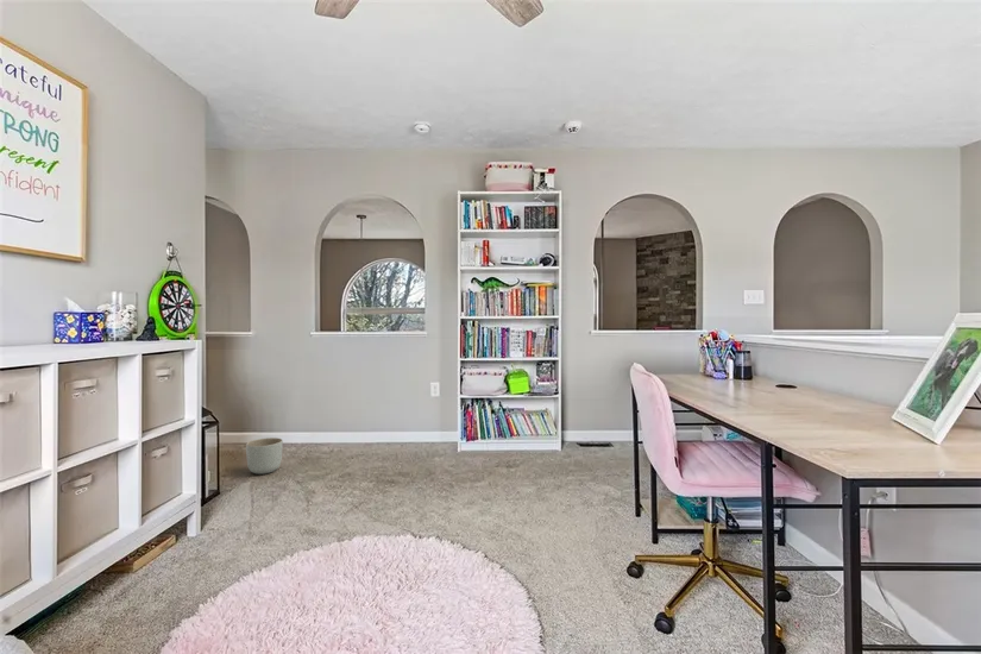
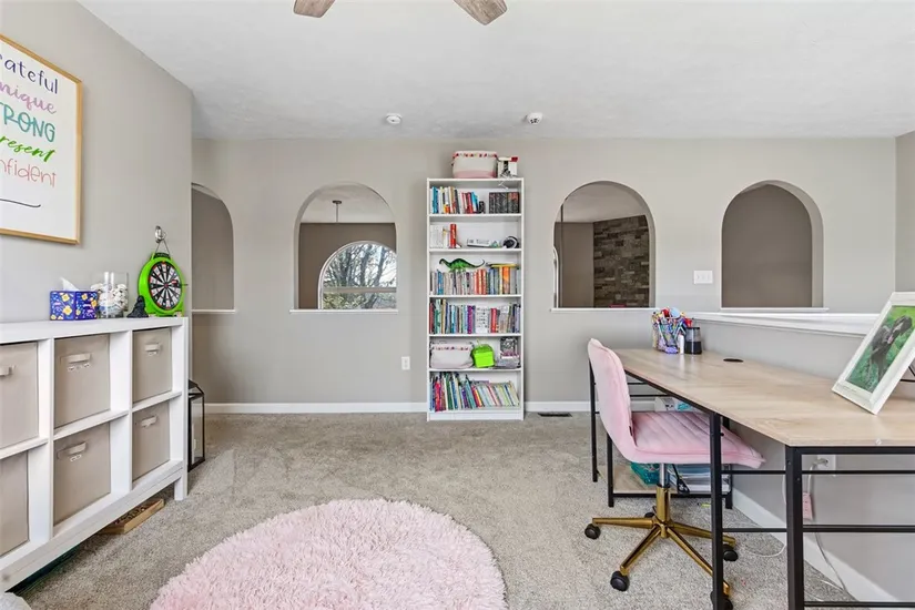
- planter [245,436,284,476]
